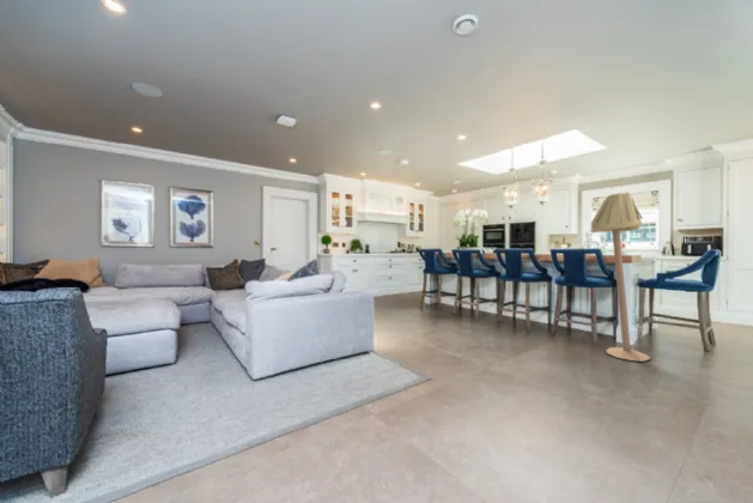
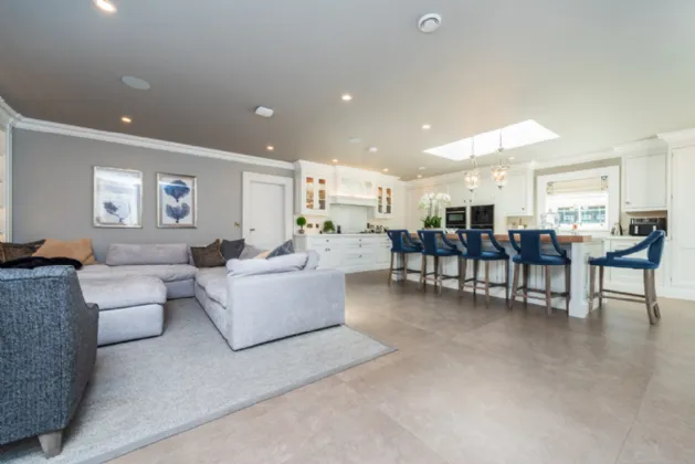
- floor lamp [589,190,651,363]
